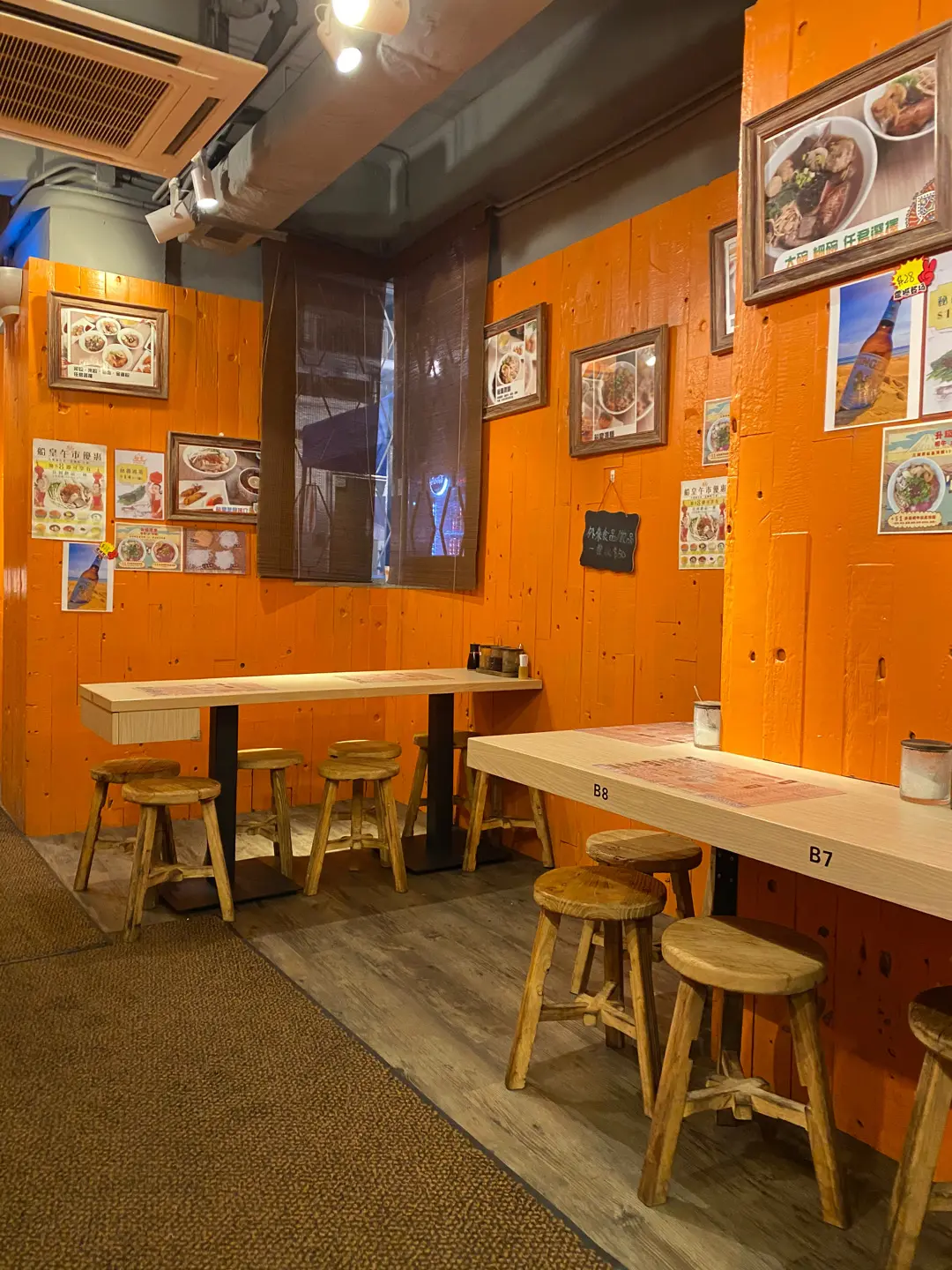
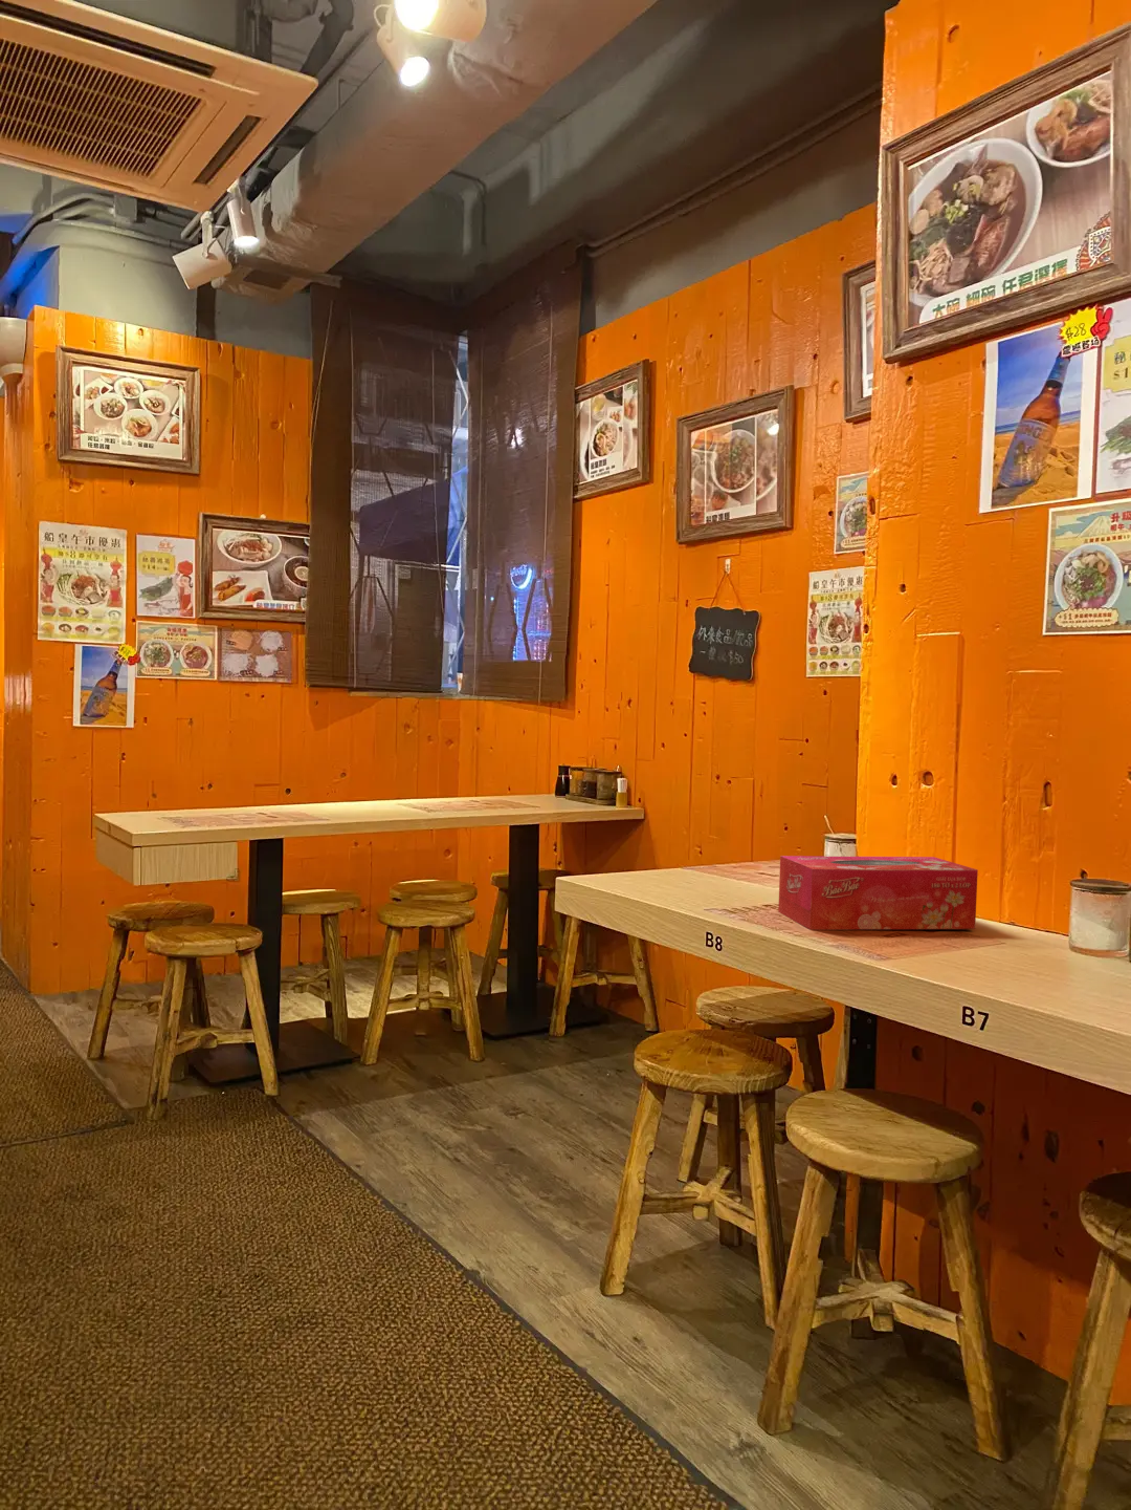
+ tissue box [777,855,979,931]
